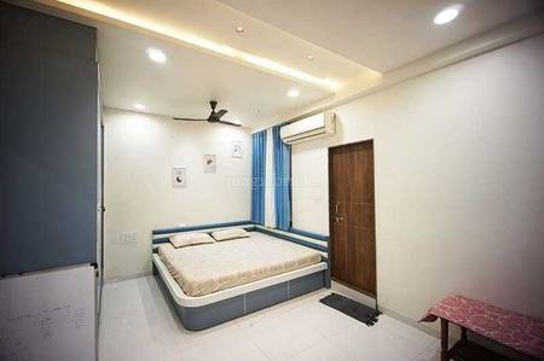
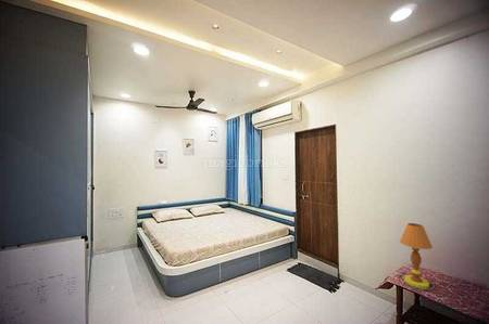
+ table lamp [397,222,436,290]
